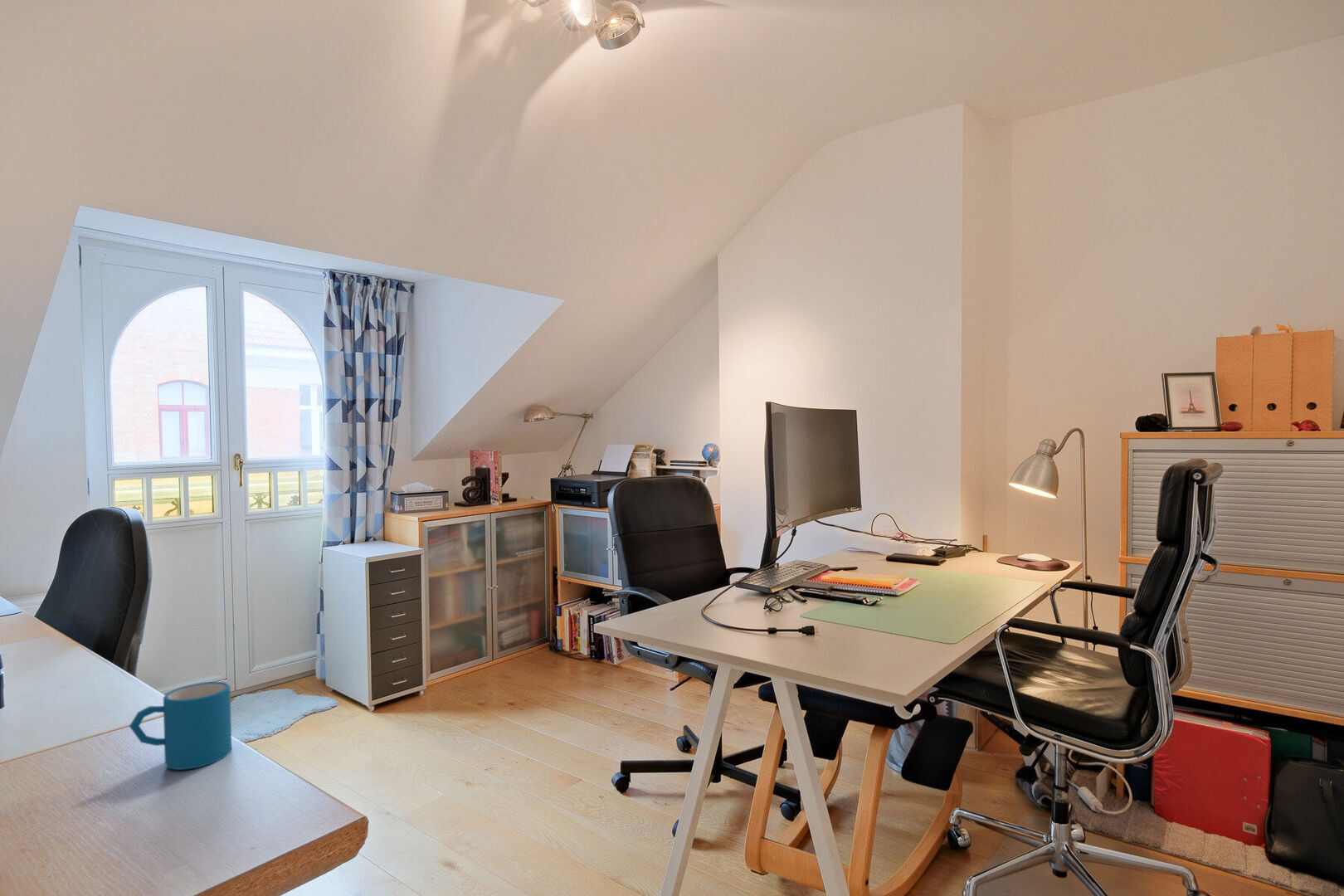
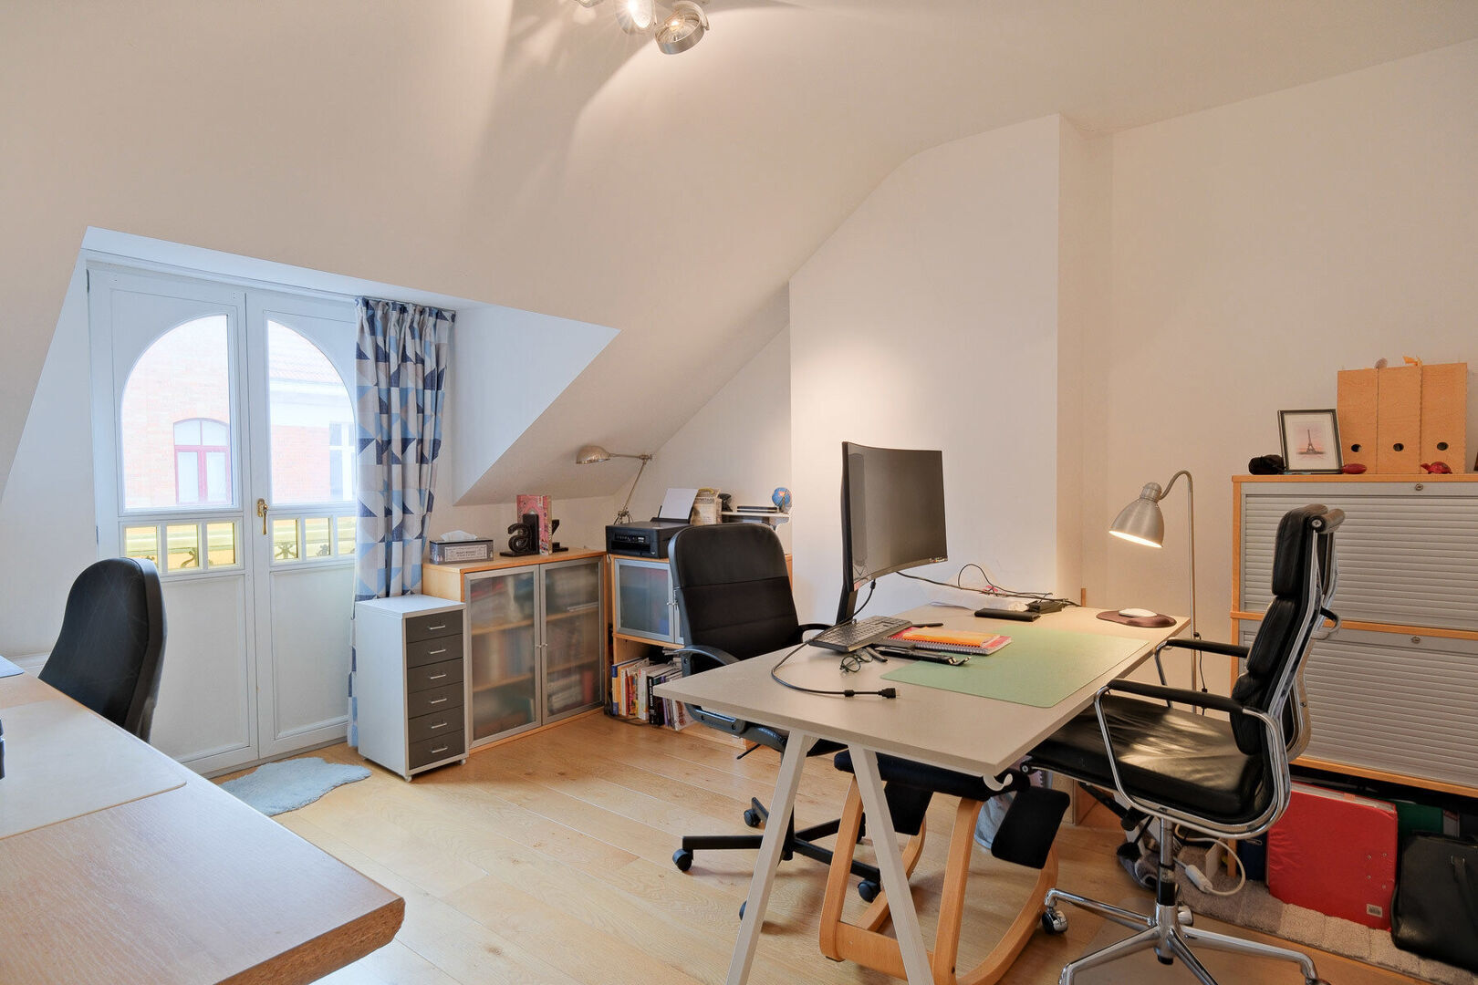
- mug [129,681,232,771]
